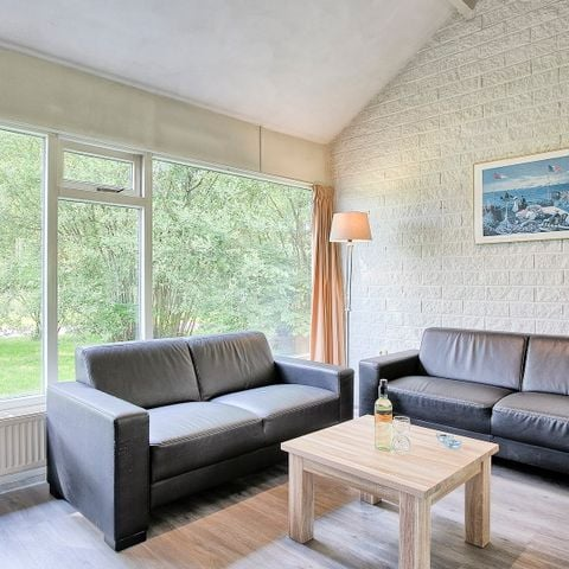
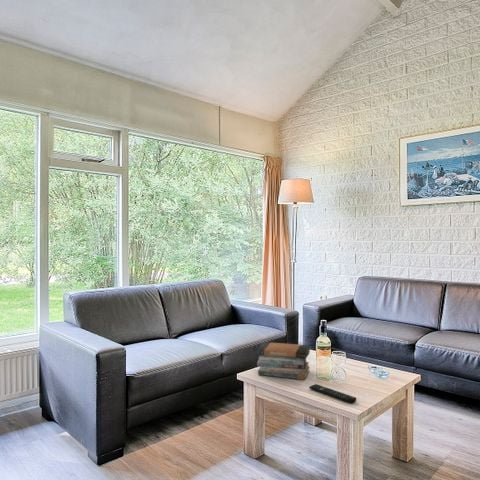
+ book stack [256,341,311,381]
+ remote control [308,383,357,404]
